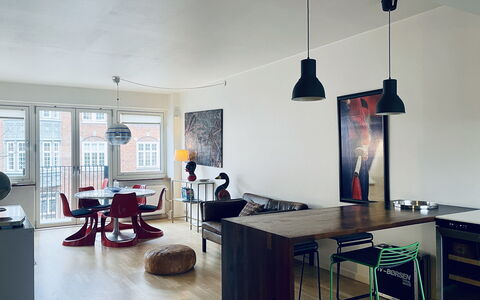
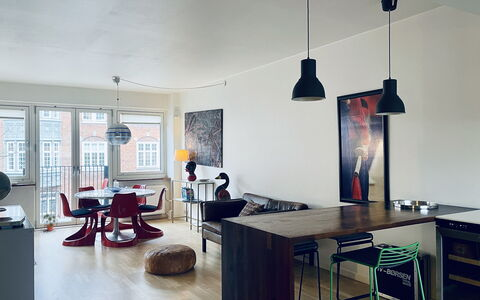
+ potted plant [41,211,61,232]
